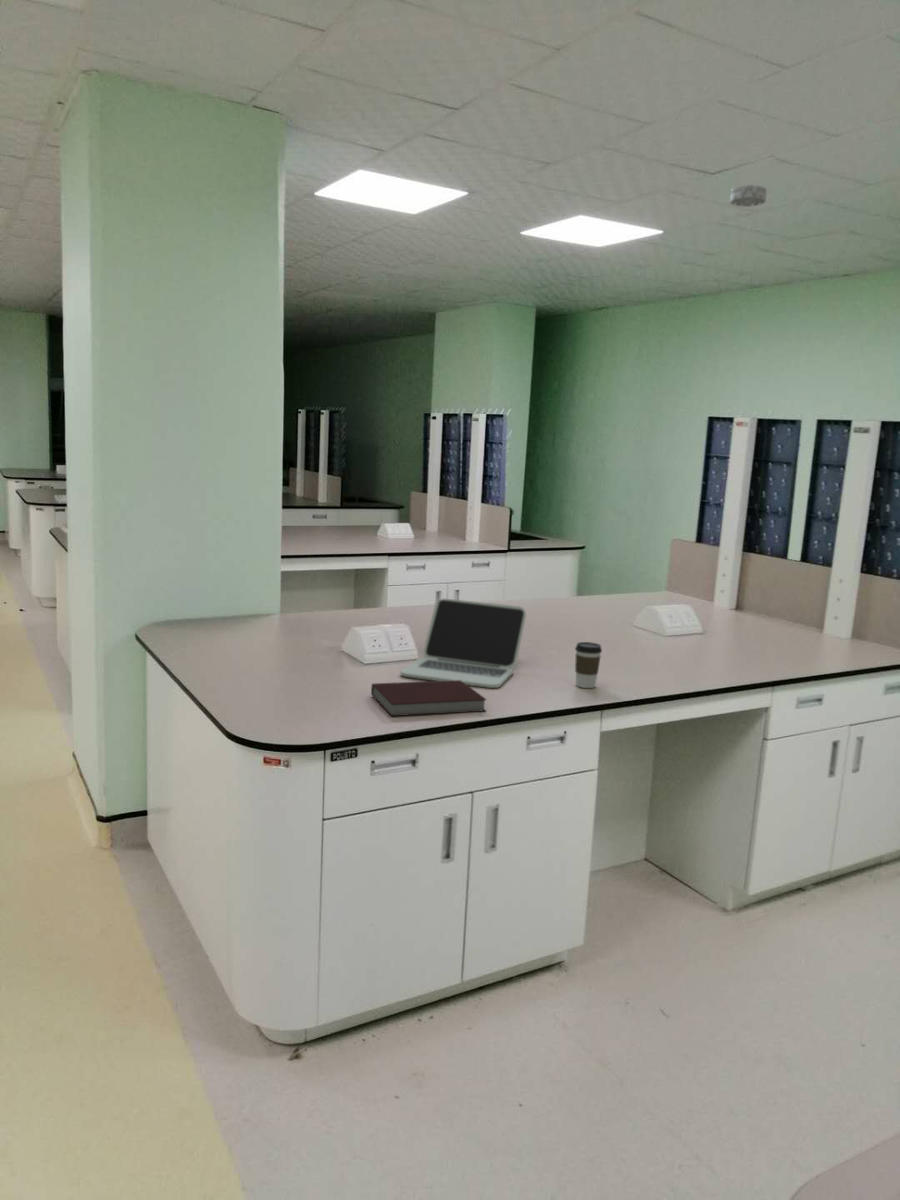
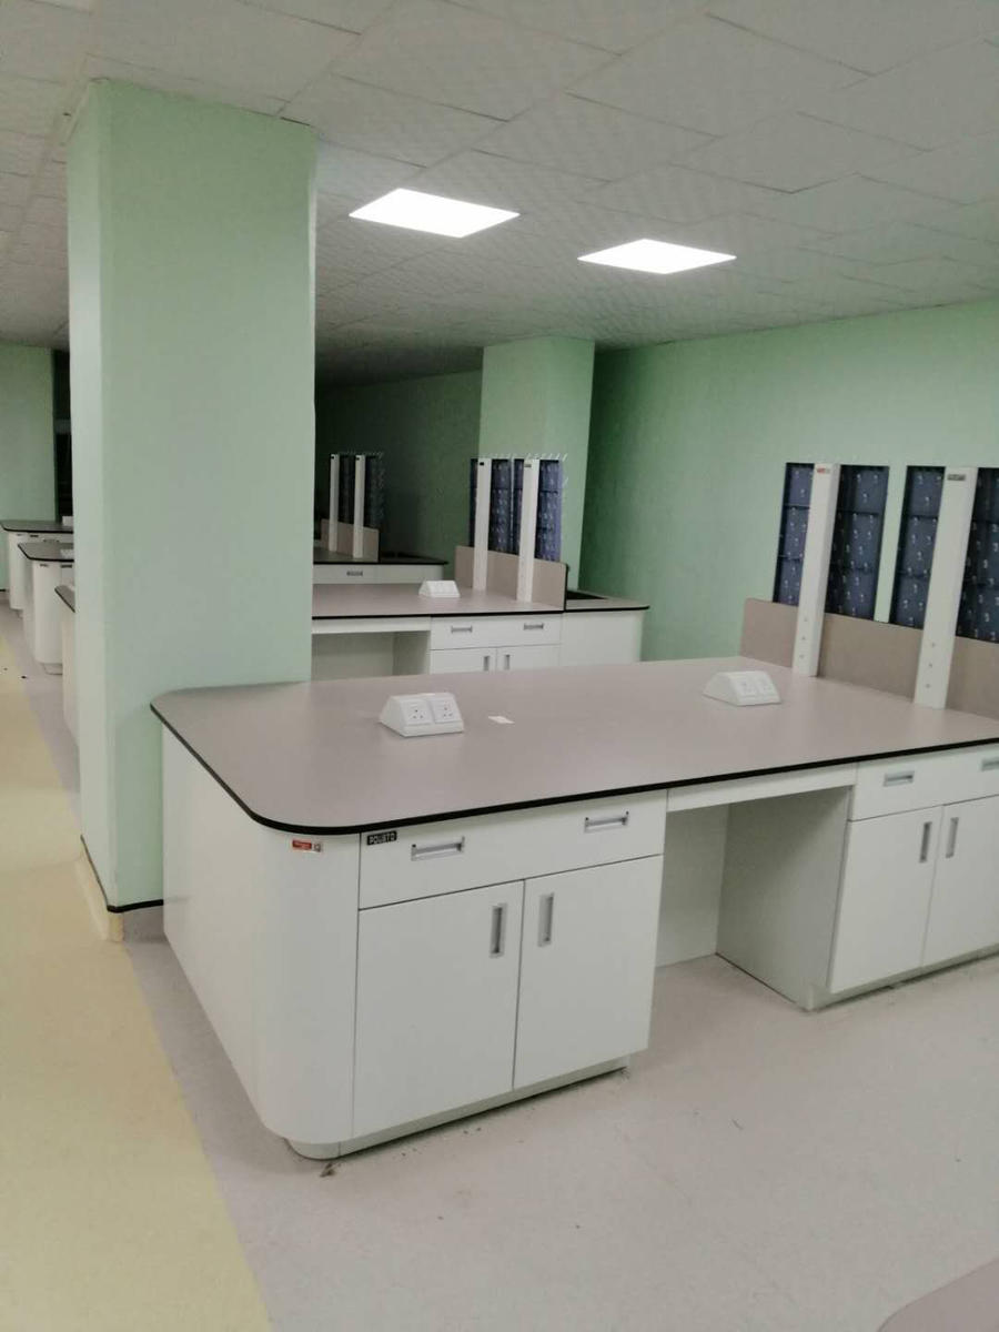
- notebook [370,680,488,717]
- laptop [399,598,527,689]
- smoke detector [729,184,768,208]
- coffee cup [574,641,603,689]
